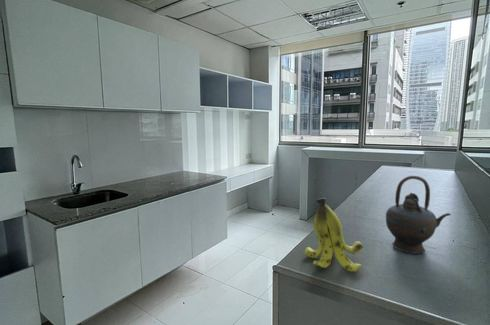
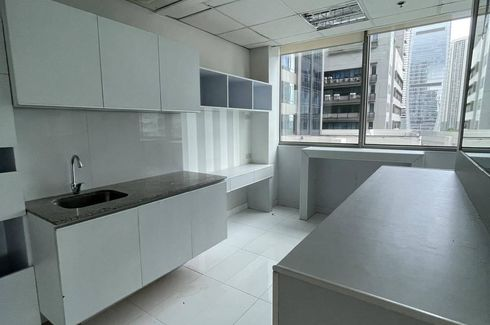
- banana [304,197,364,273]
- teapot [385,175,452,255]
